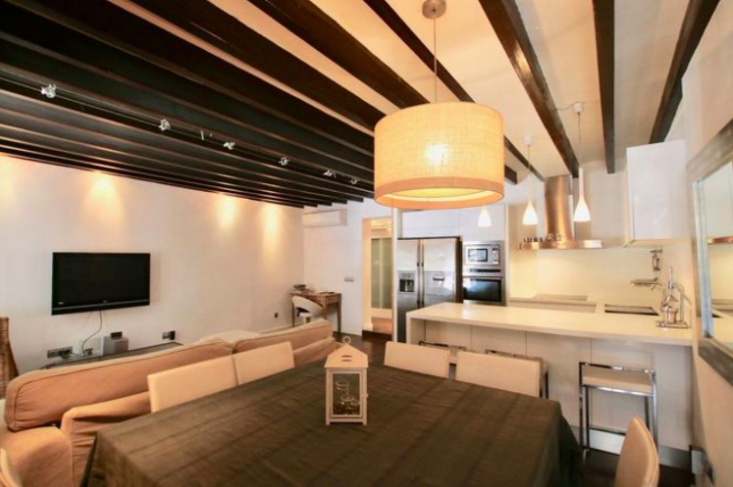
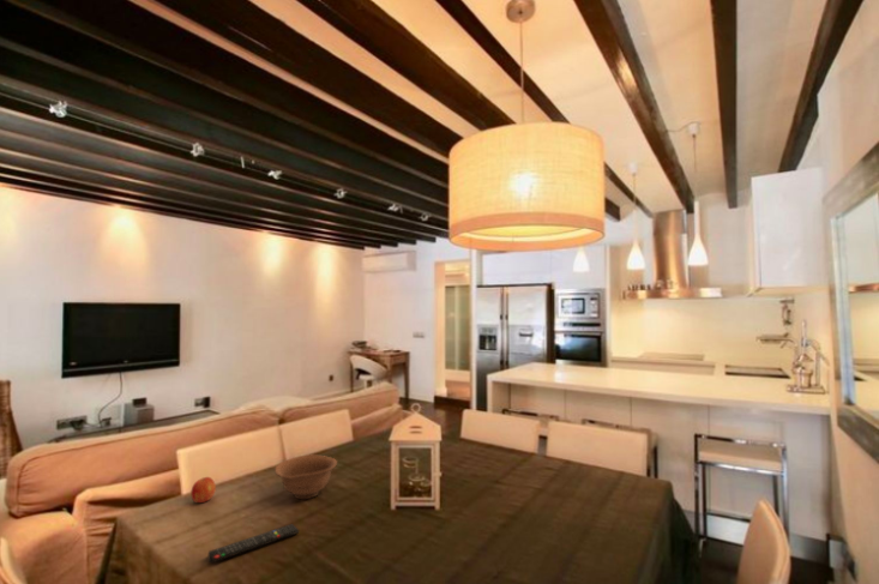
+ remote control [207,523,300,565]
+ fruit [189,476,217,504]
+ bowl [275,453,338,500]
